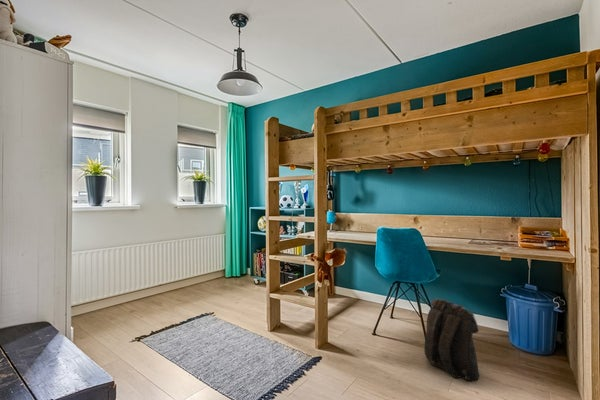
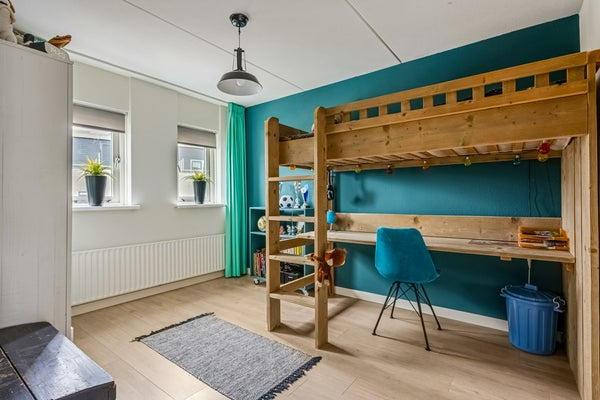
- backpack [423,298,480,382]
